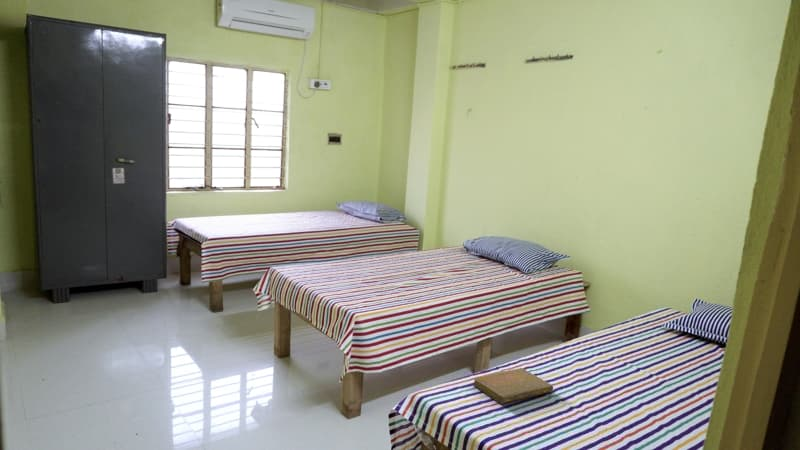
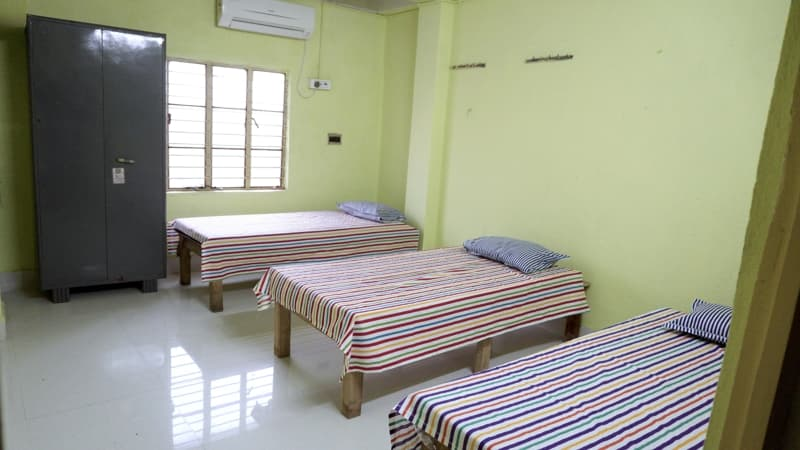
- notebook [471,367,554,405]
